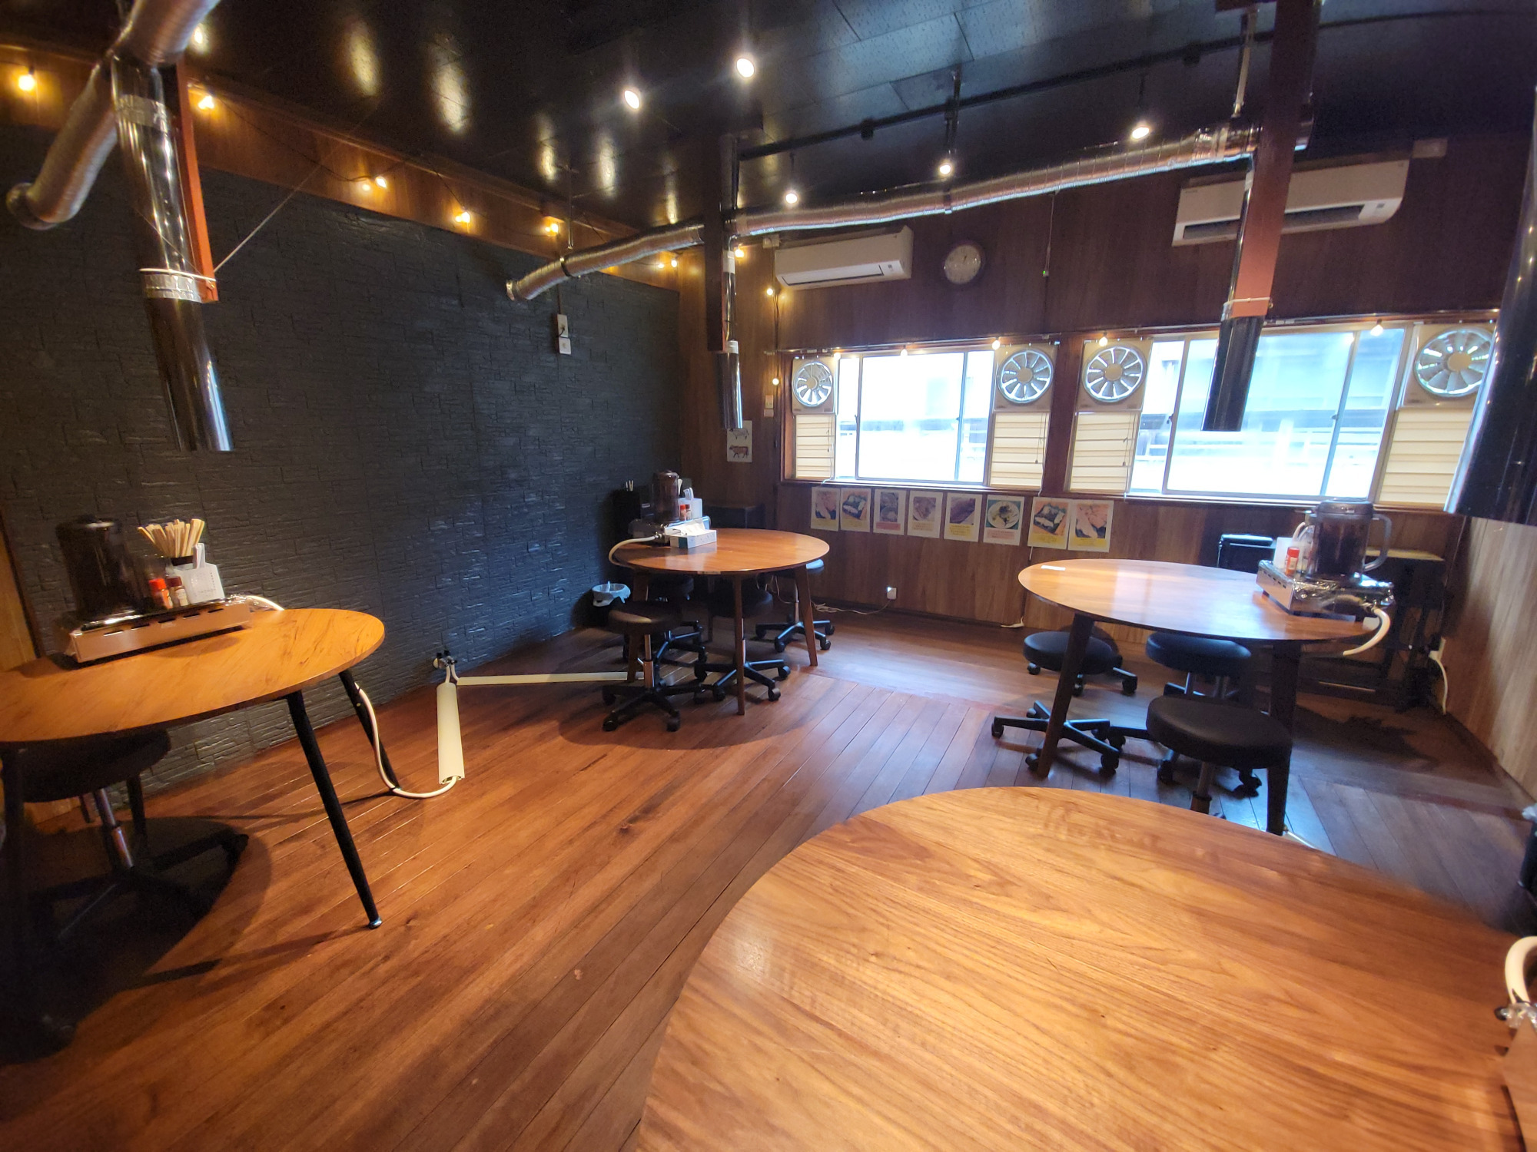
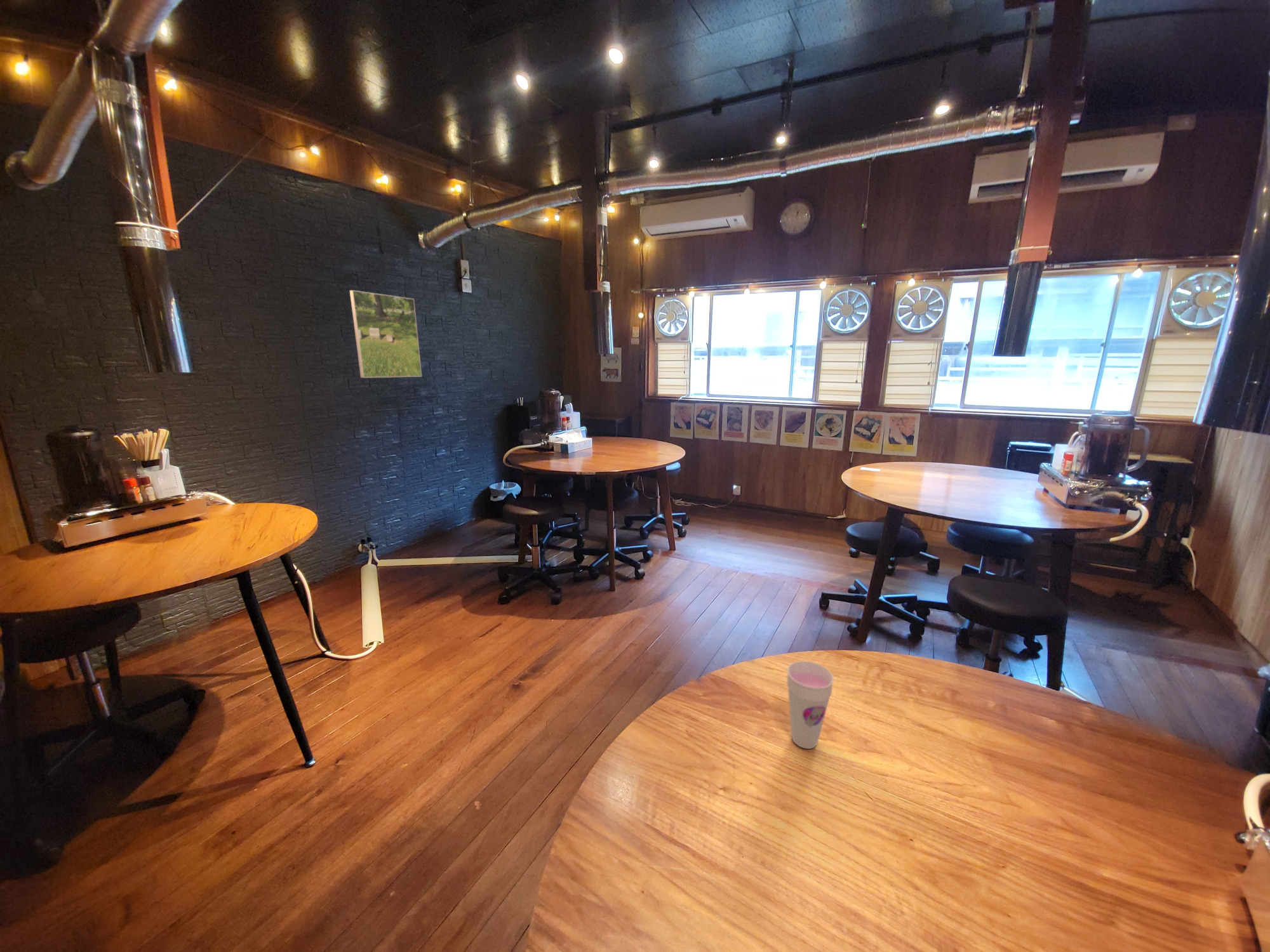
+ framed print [349,289,422,378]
+ cup [787,660,834,750]
